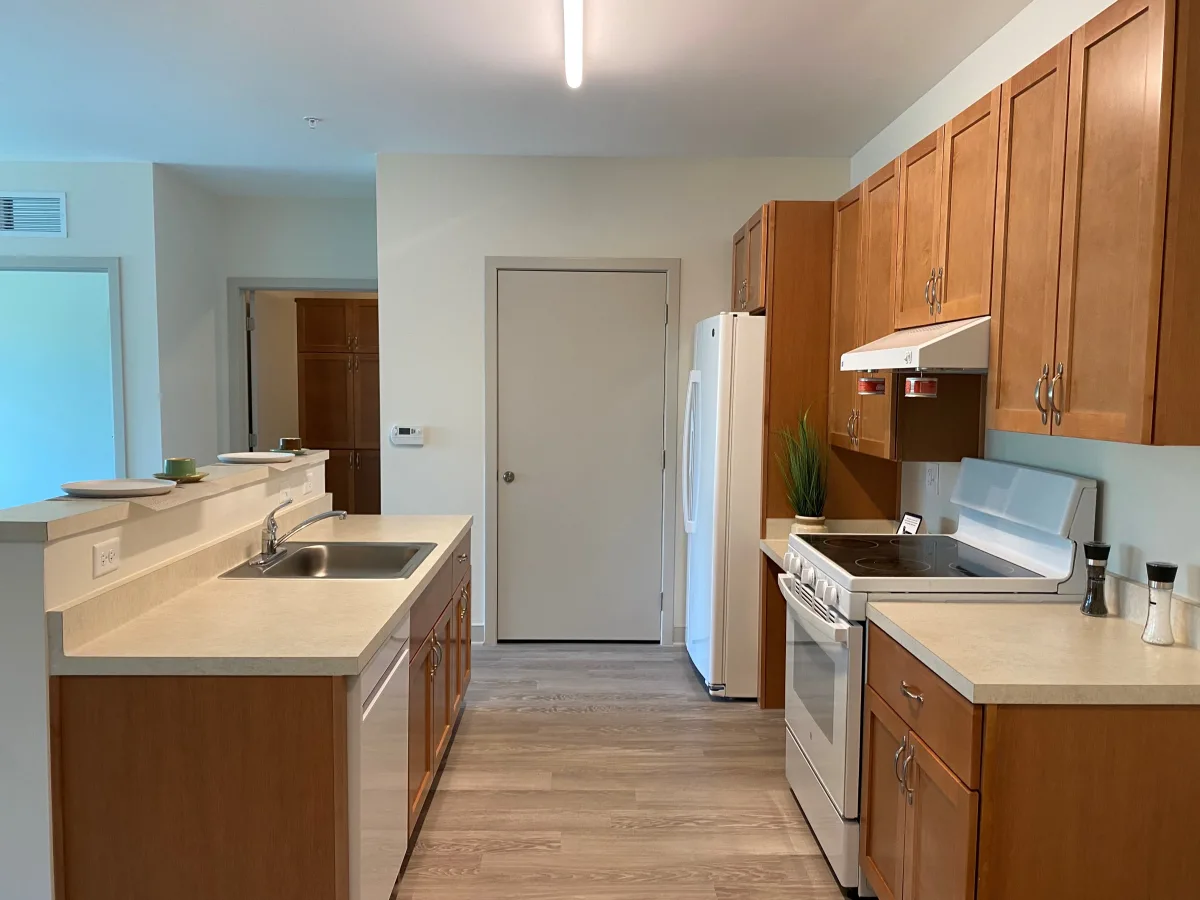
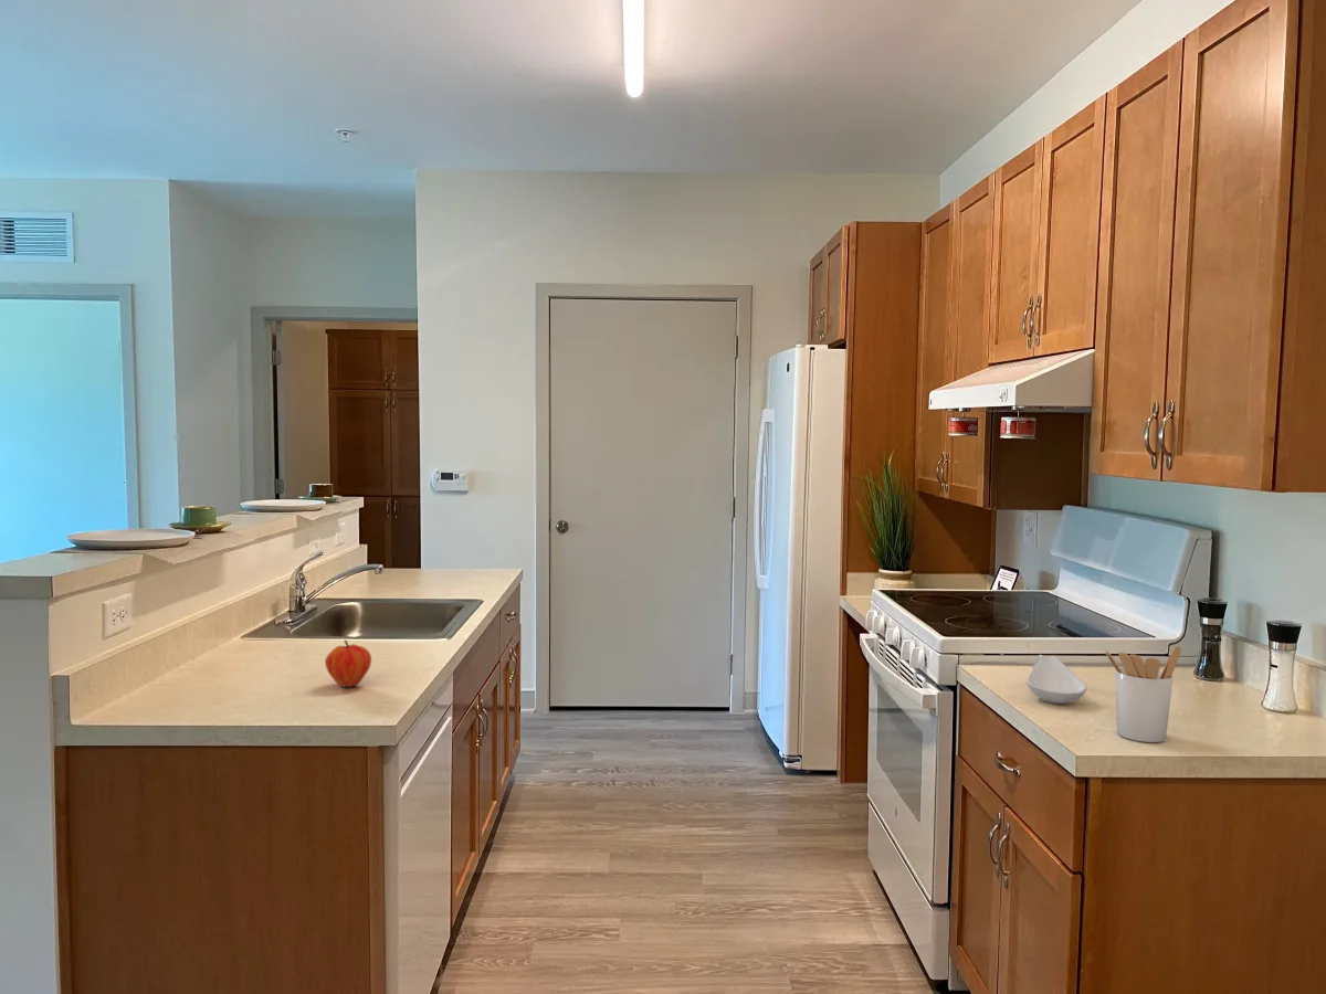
+ utensil holder [1104,645,1182,743]
+ spoon rest [1025,654,1087,705]
+ fruit [324,639,372,688]
